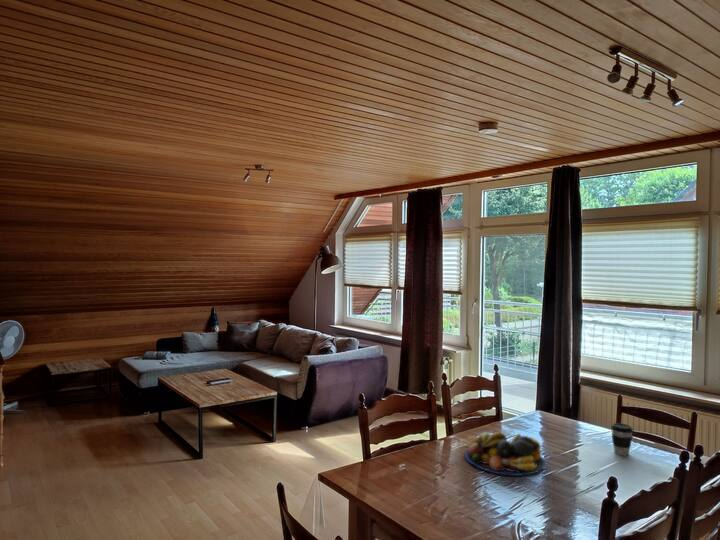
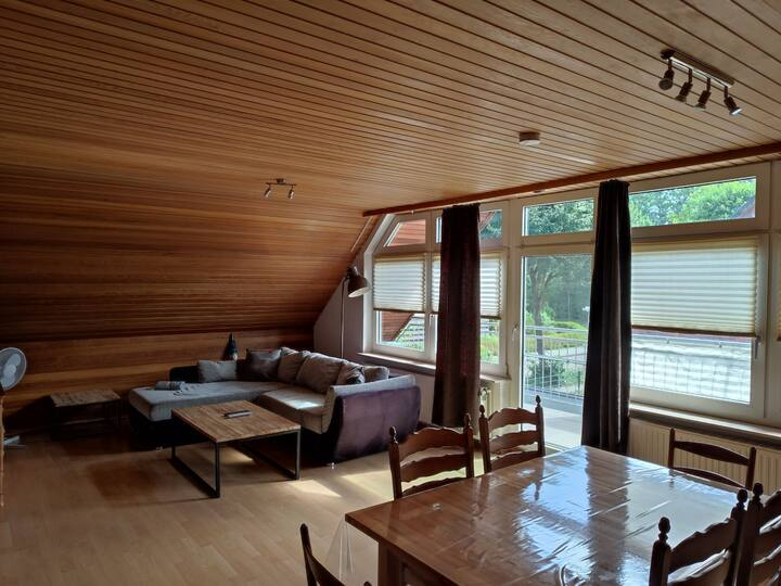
- fruit bowl [464,431,546,477]
- coffee cup [610,422,634,456]
